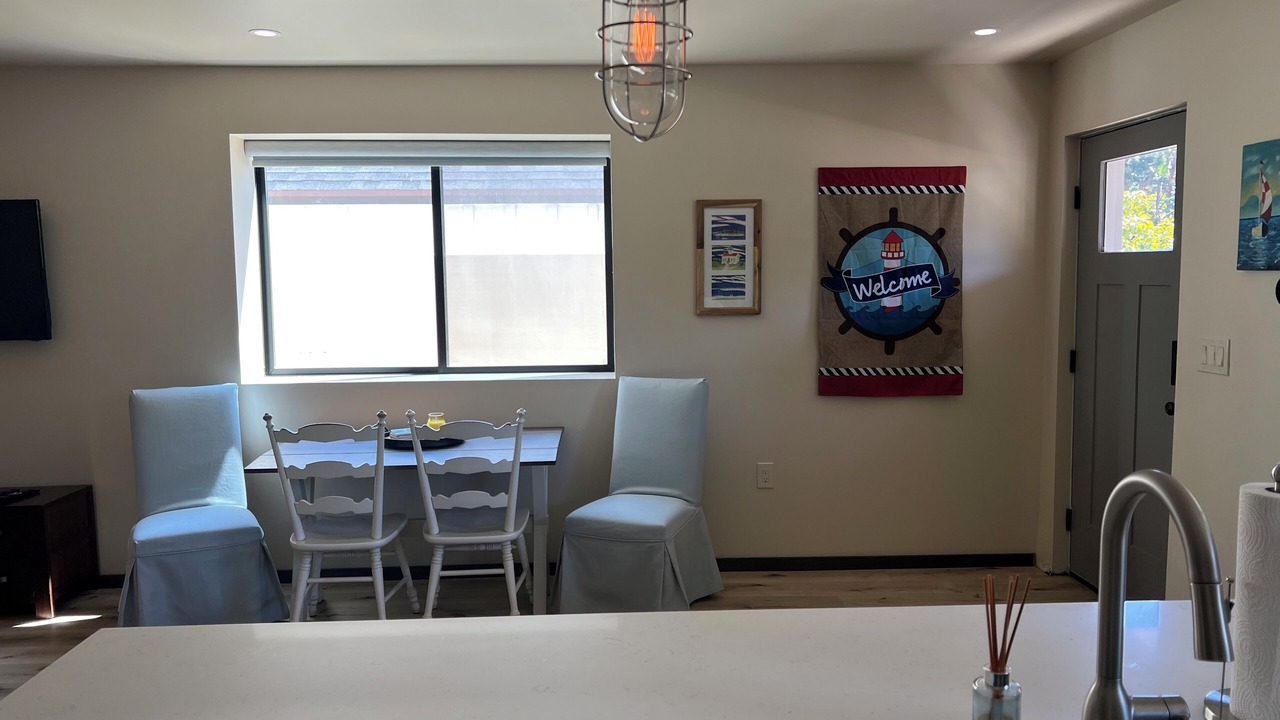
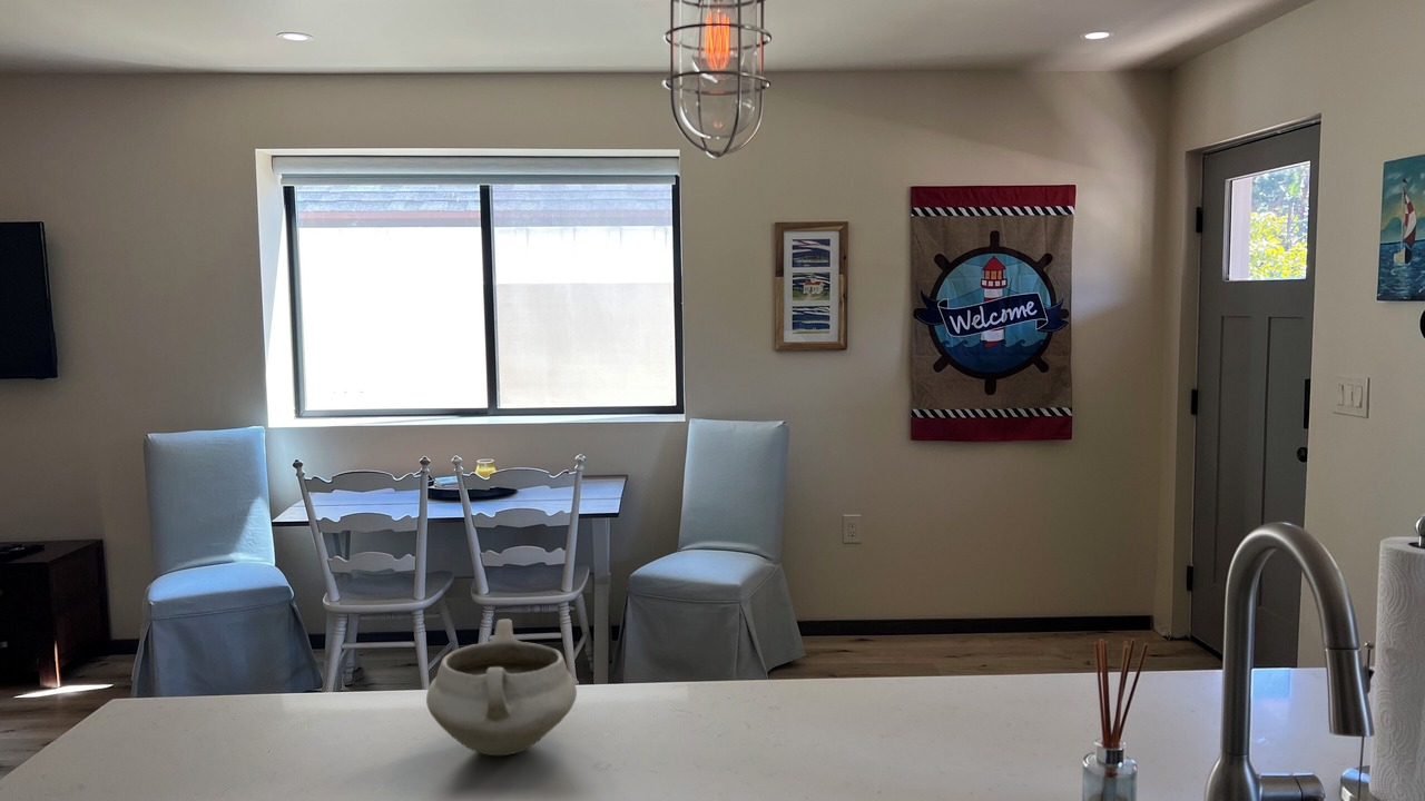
+ ceramic bowl [425,619,578,756]
